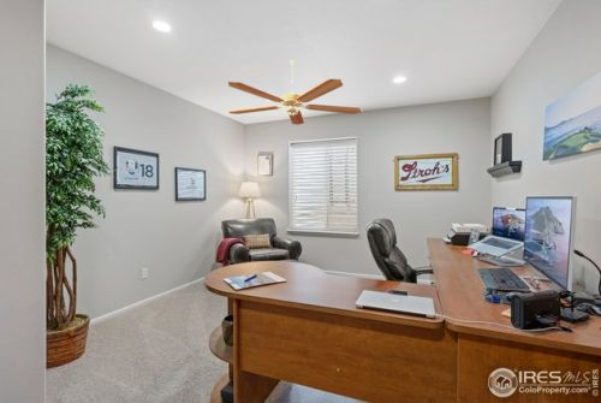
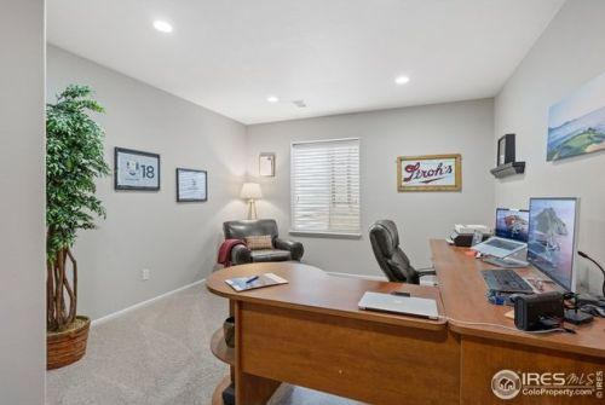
- ceiling fan [227,58,364,126]
